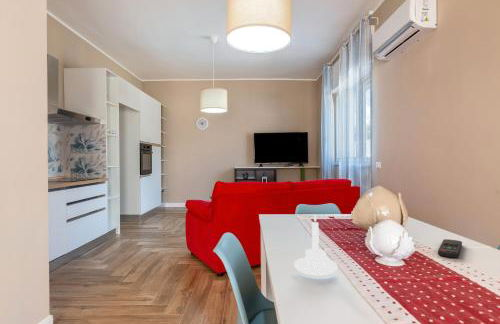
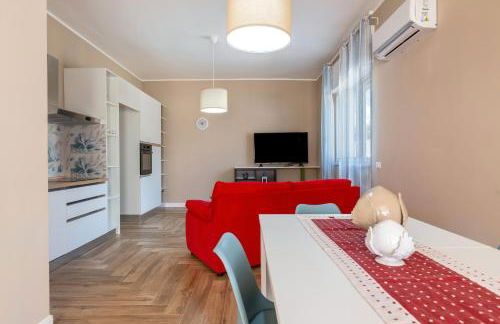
- candle holder [293,215,339,276]
- remote control [437,238,463,259]
